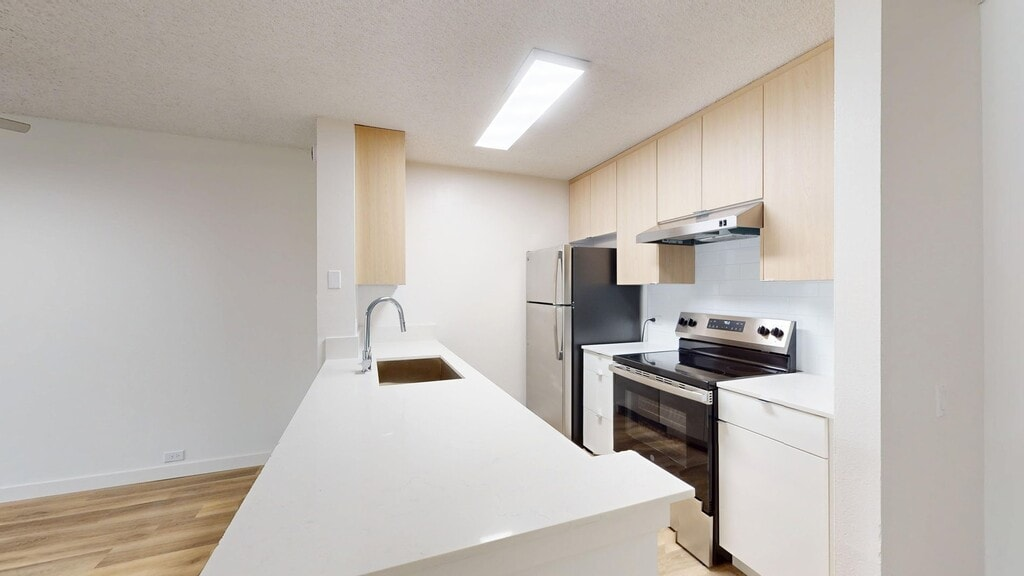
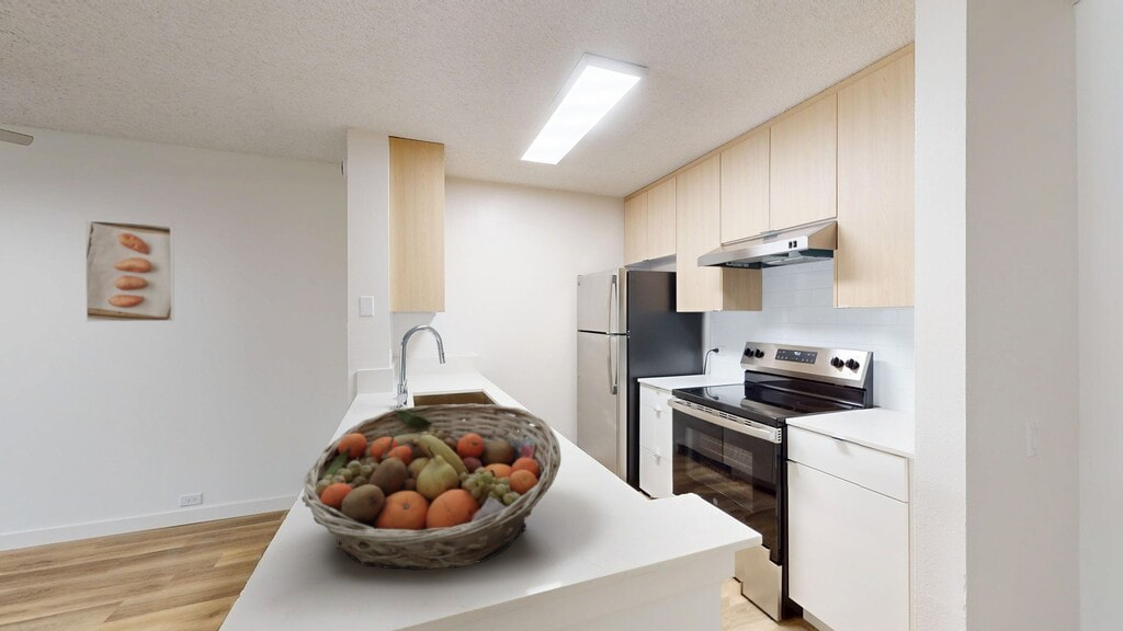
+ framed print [84,219,175,323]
+ fruit basket [300,402,562,571]
